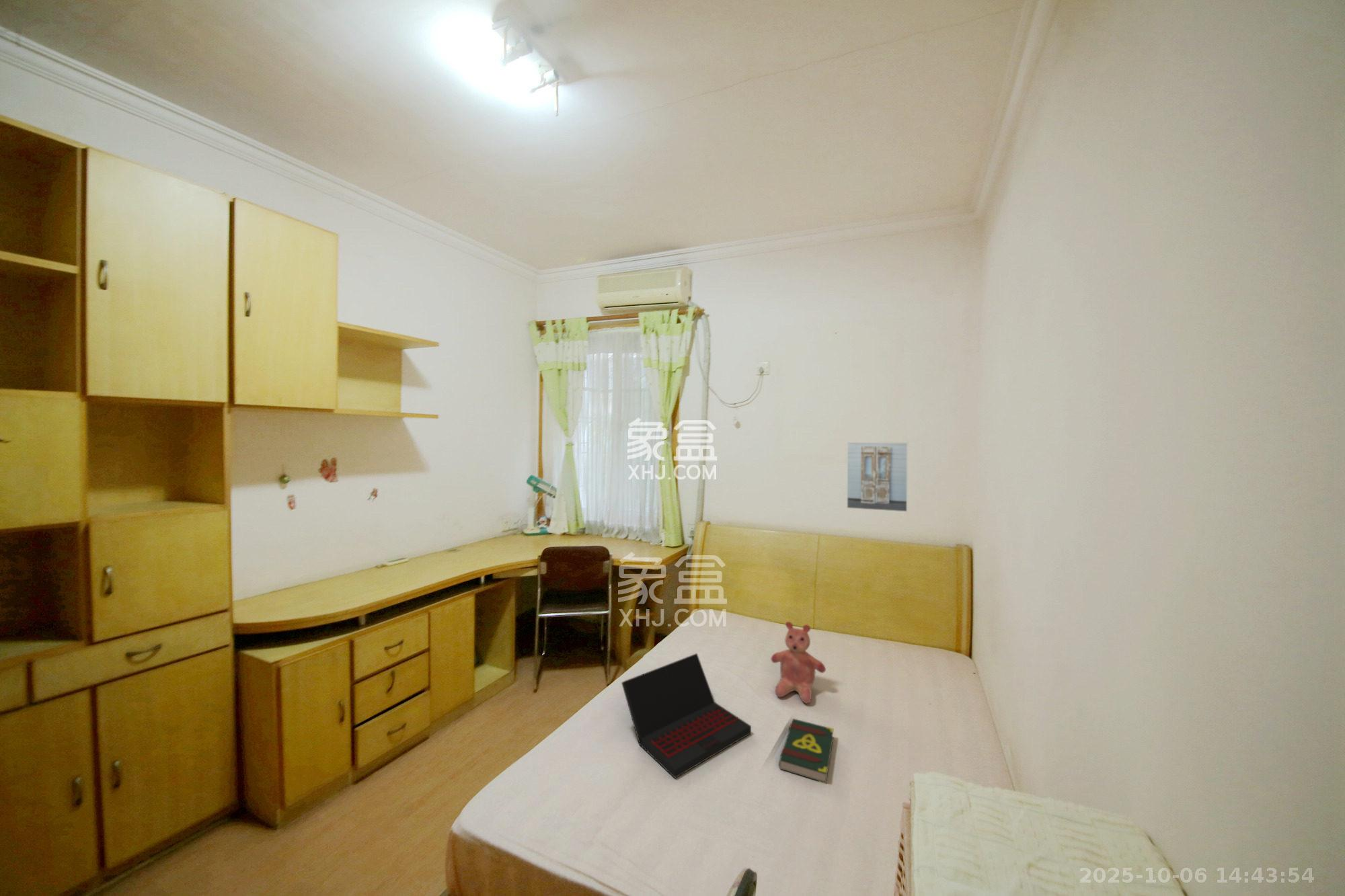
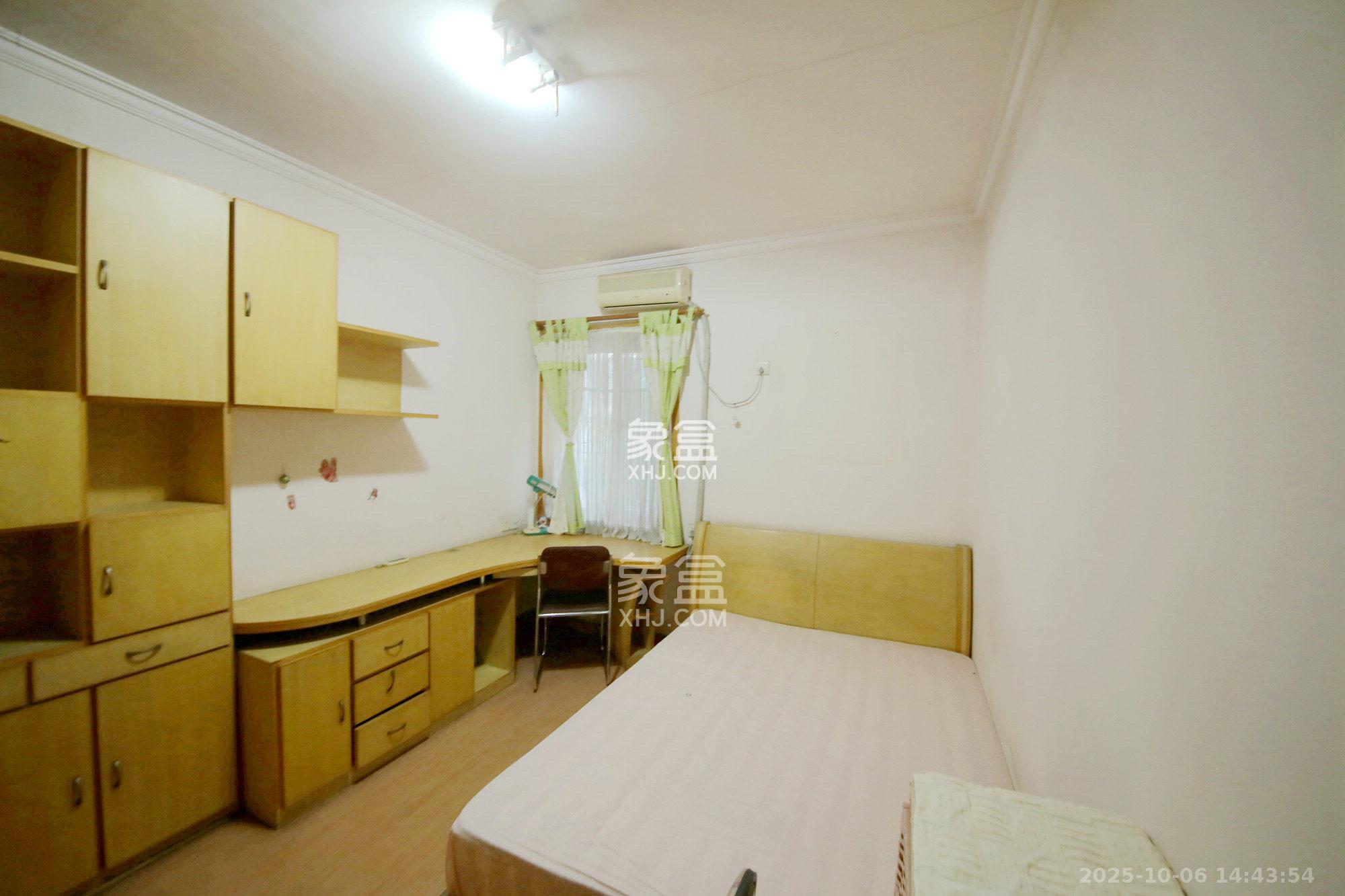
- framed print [846,442,909,513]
- book [779,718,834,784]
- laptop [621,653,752,779]
- teddy bear [770,621,827,704]
